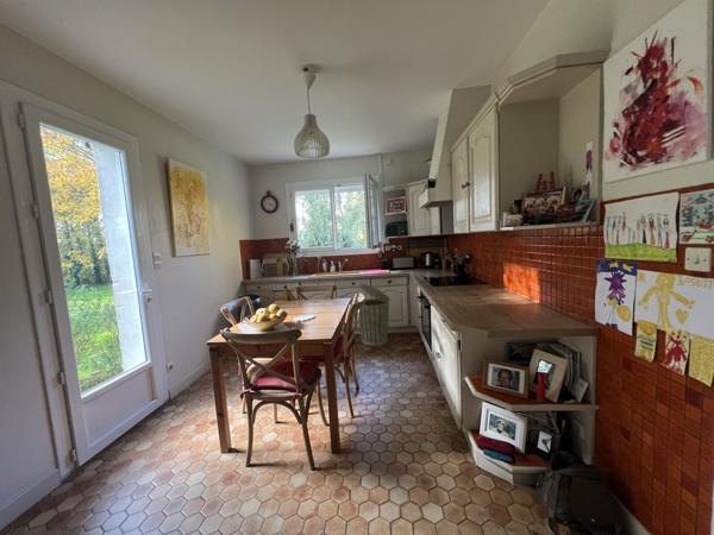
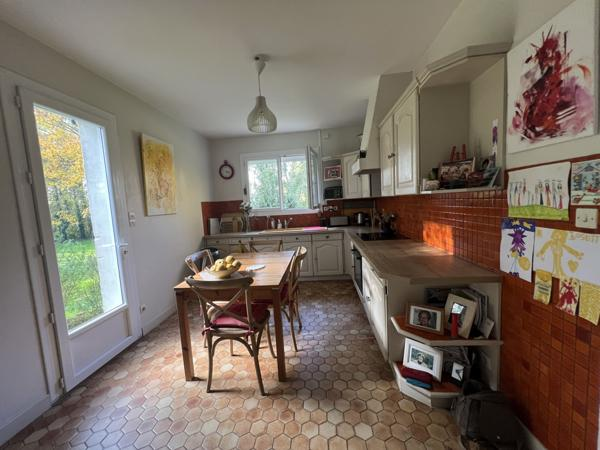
- trash can [357,282,392,347]
